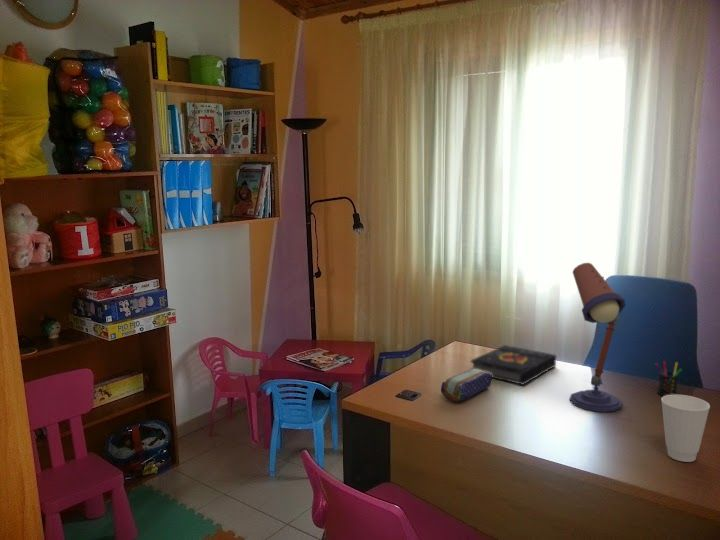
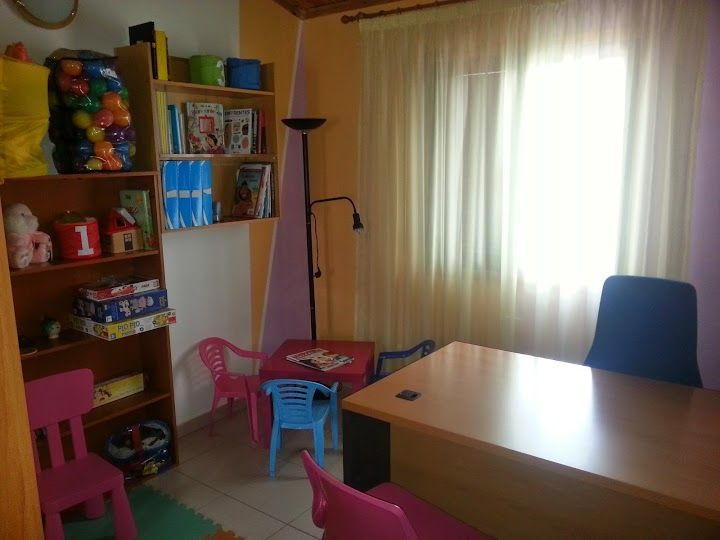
- cup [660,393,711,463]
- book [470,344,557,386]
- desk lamp [569,262,627,413]
- pen holder [654,361,683,396]
- pencil case [440,368,493,403]
